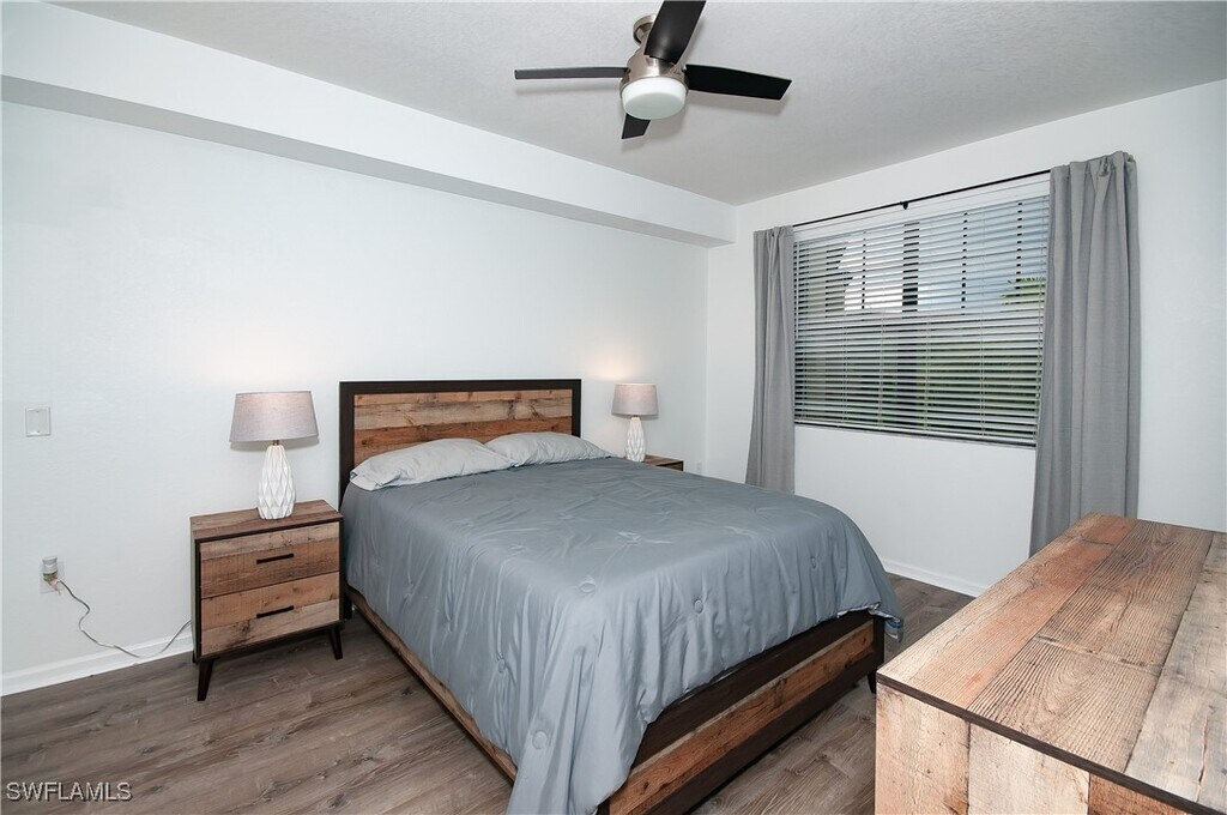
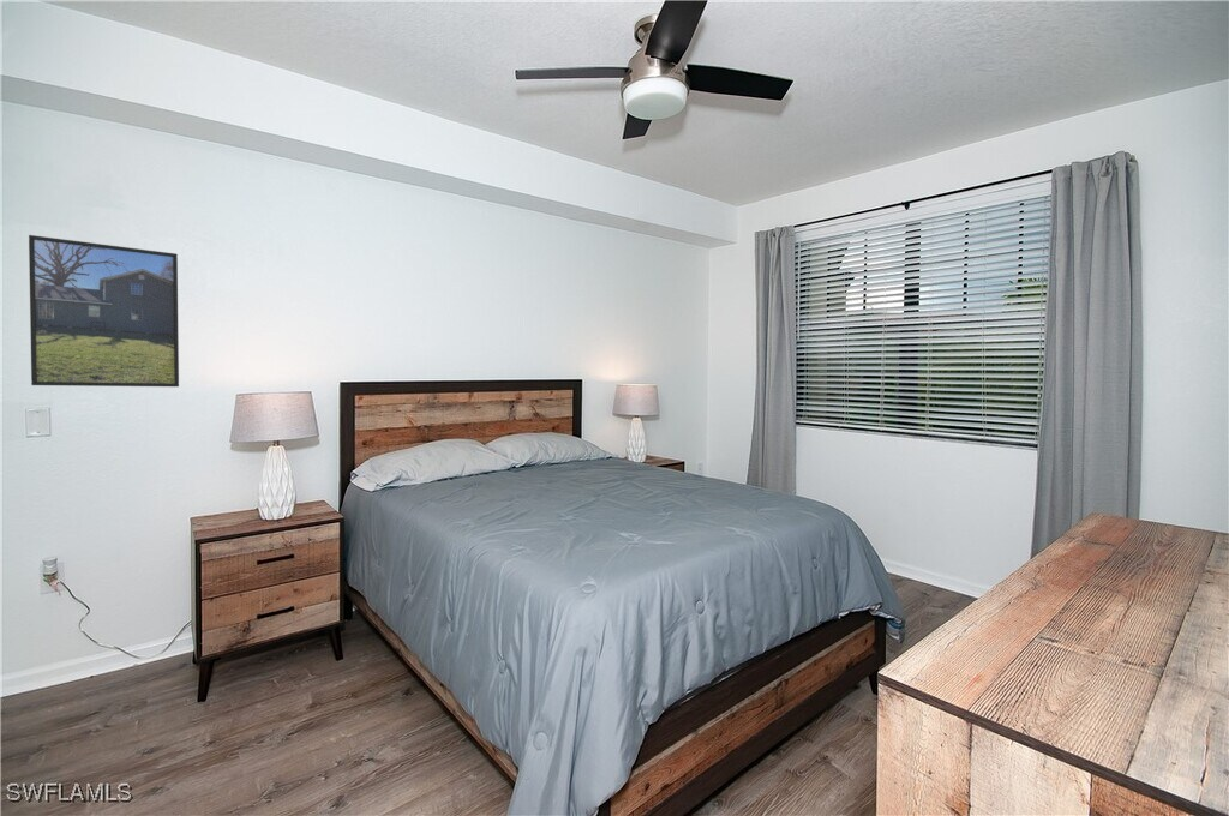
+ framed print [28,234,180,388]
